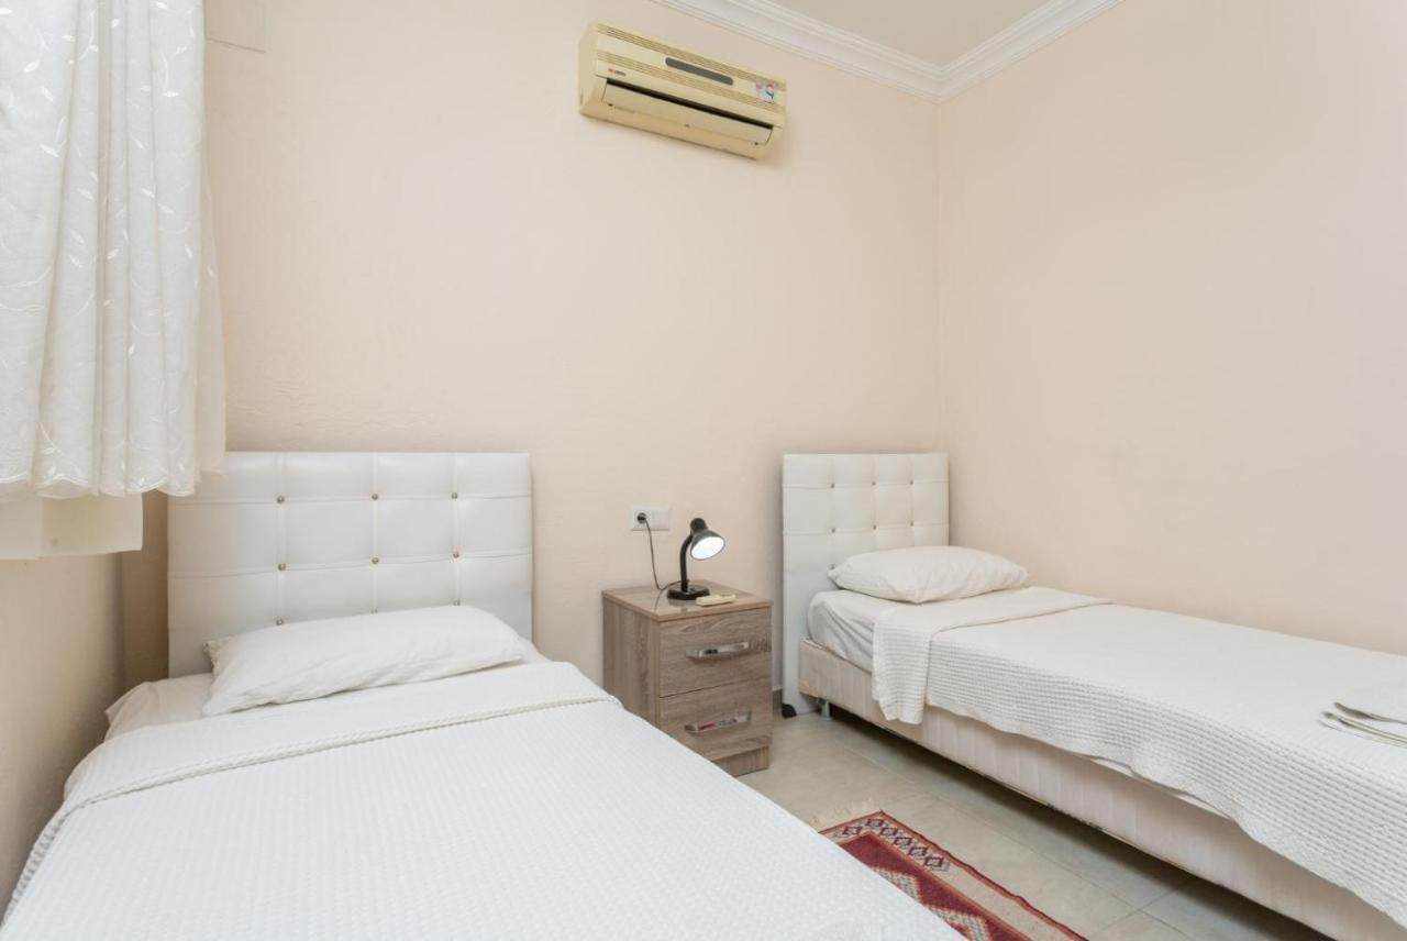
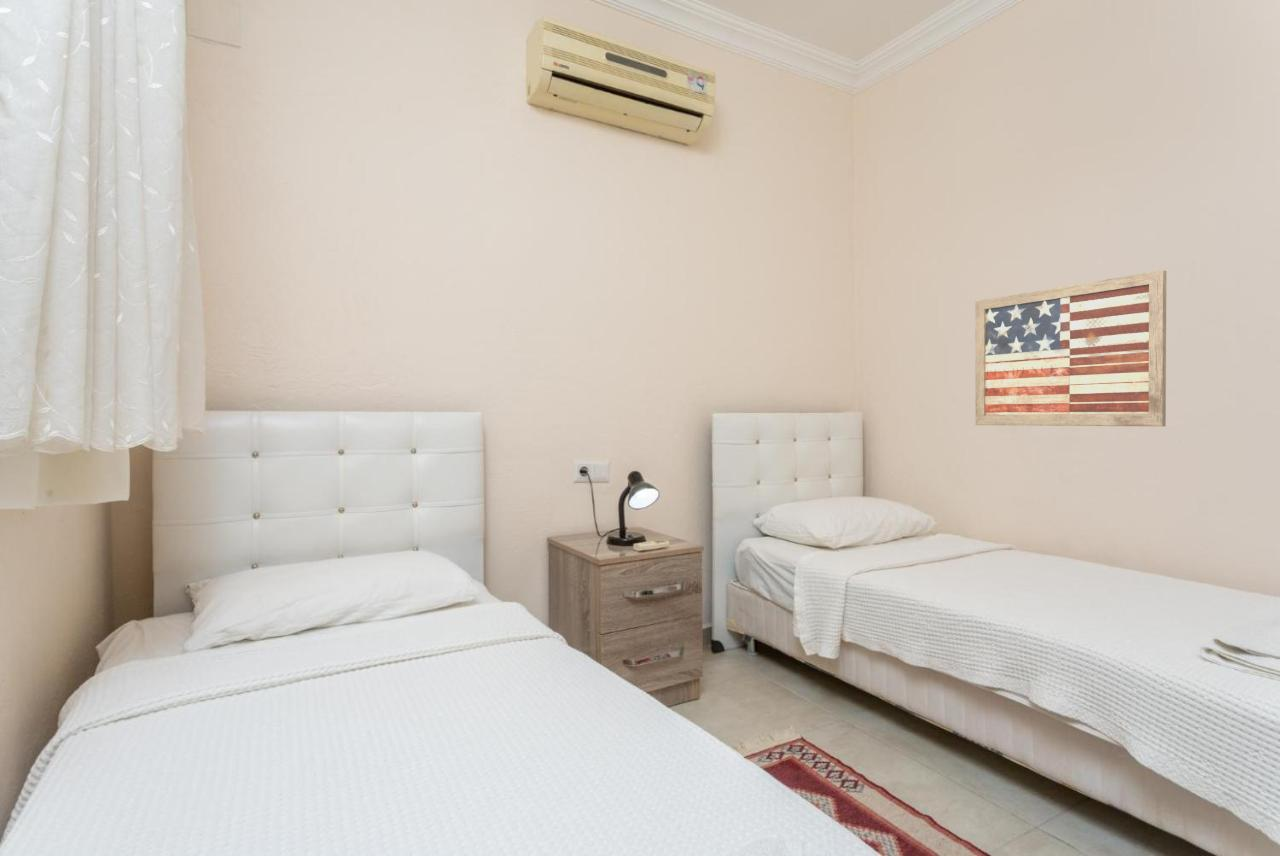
+ wall art [975,269,1167,427]
